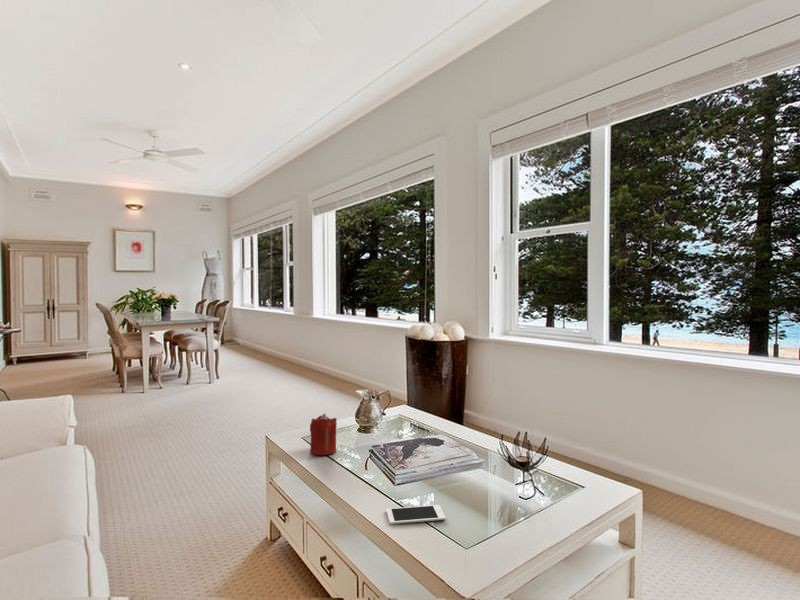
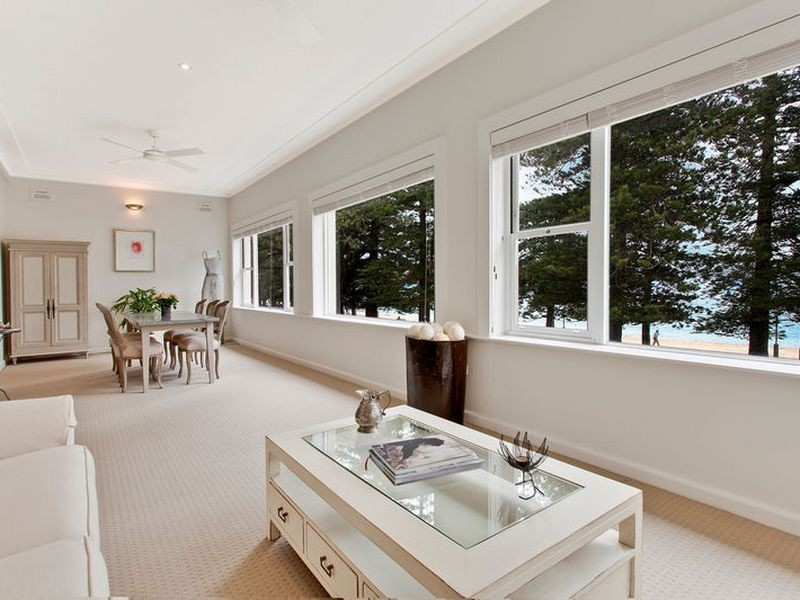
- cell phone [385,504,447,525]
- candle [309,412,338,456]
